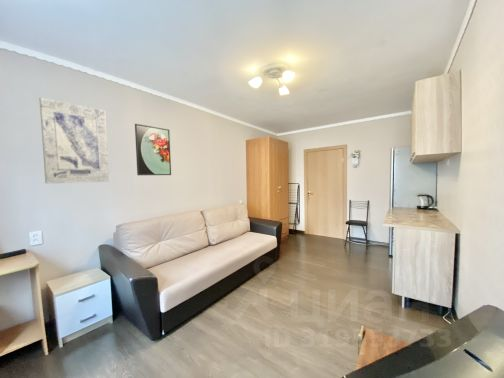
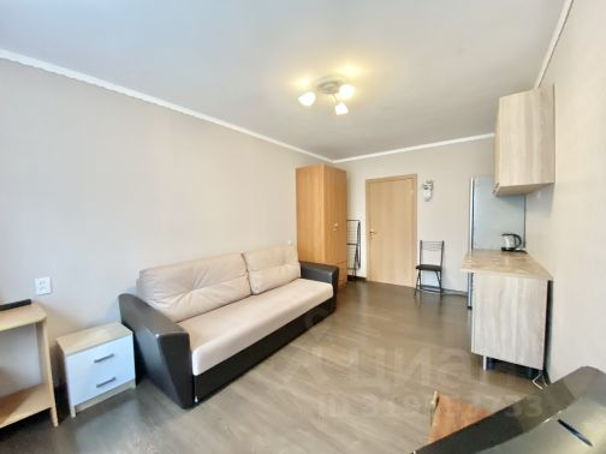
- wall art [39,96,110,184]
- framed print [134,123,172,176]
